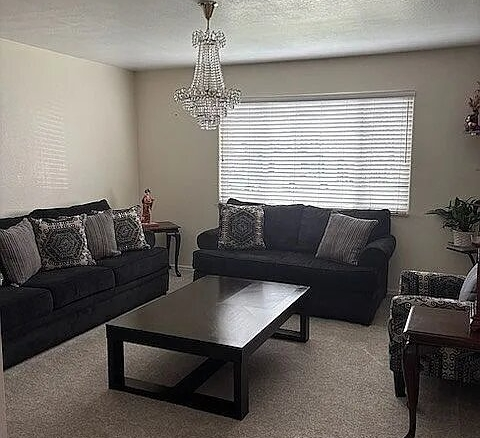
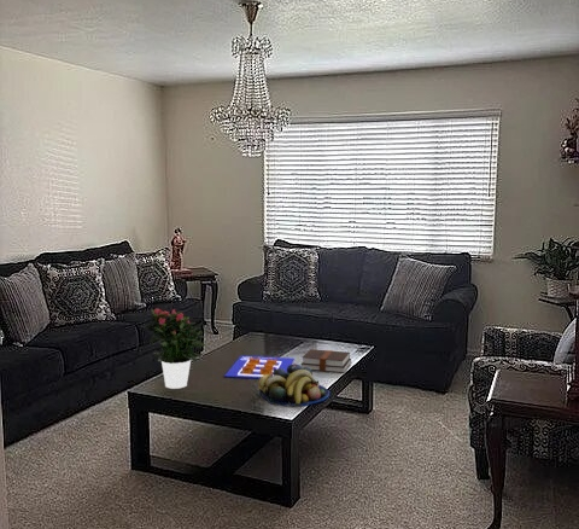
+ potted flower [139,307,206,390]
+ hardback book [299,348,352,373]
+ fruit bowl [257,362,331,408]
+ poster [223,355,296,379]
